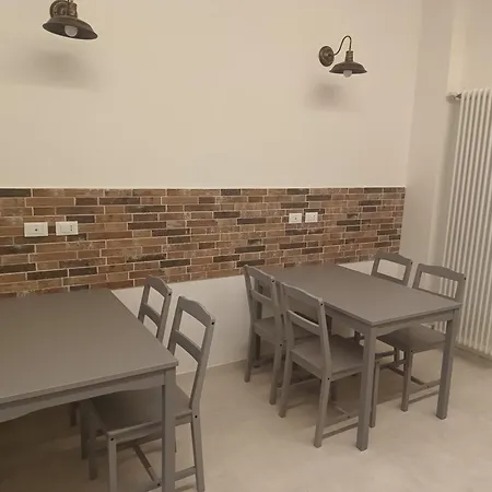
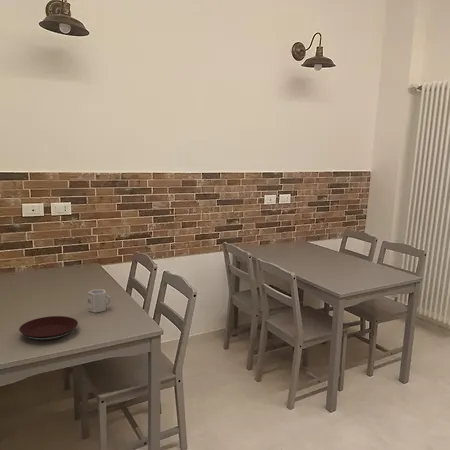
+ plate [18,315,79,342]
+ cup [87,289,112,314]
